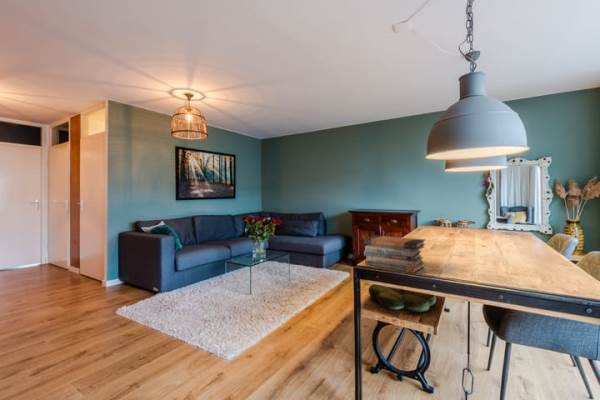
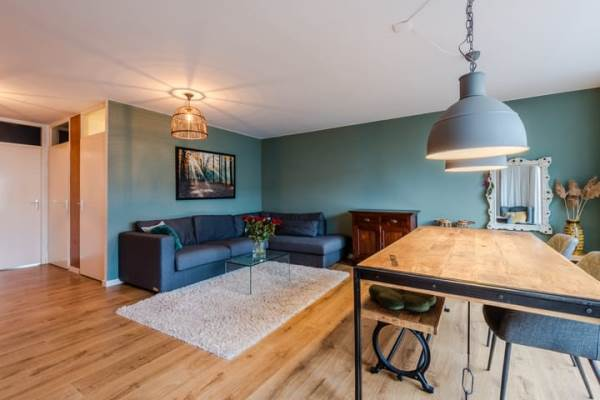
- book stack [363,234,426,274]
